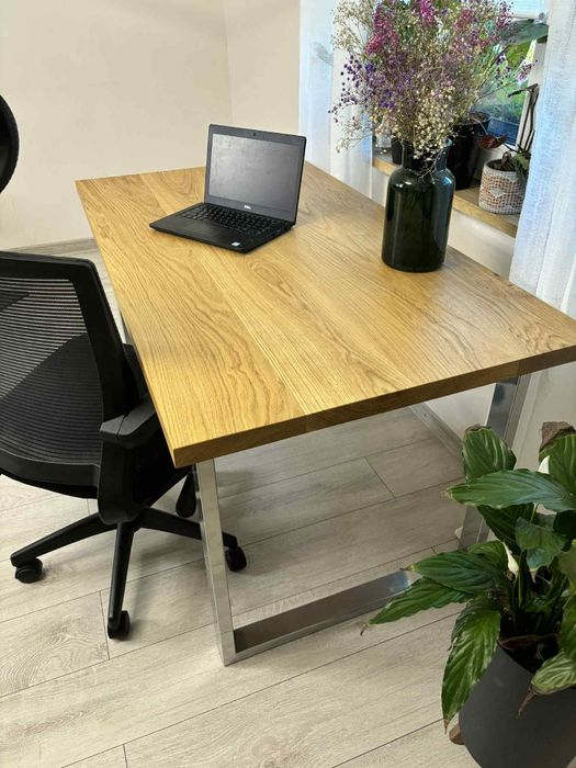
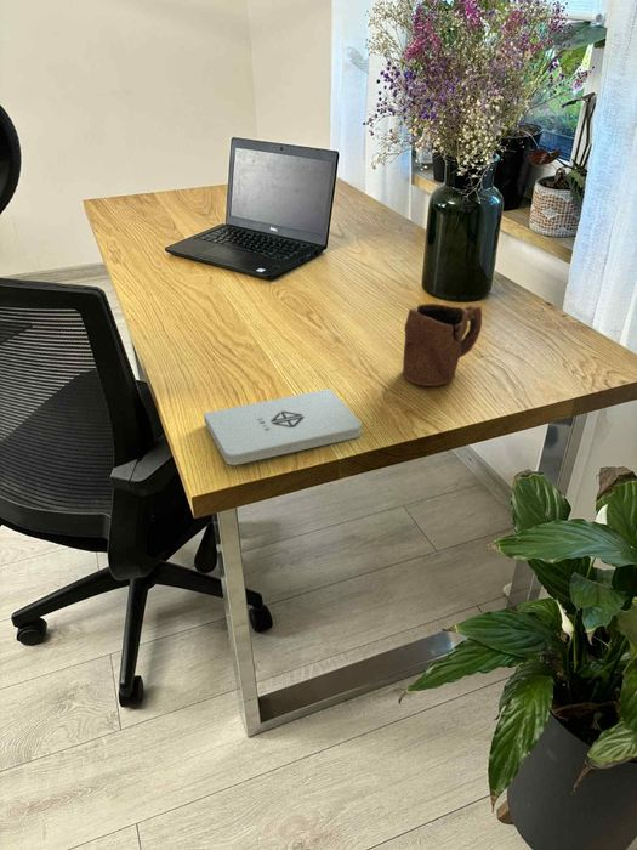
+ mug [402,302,483,387]
+ notepad [203,387,363,466]
